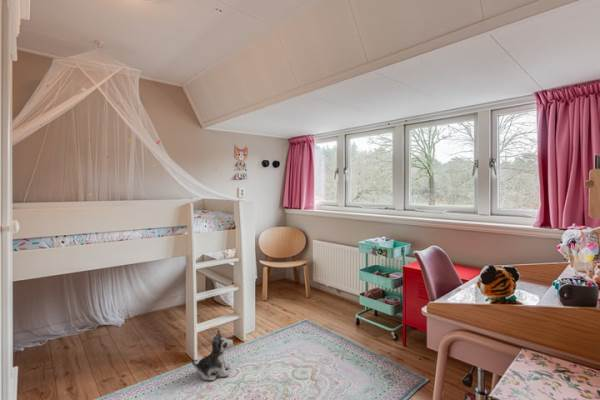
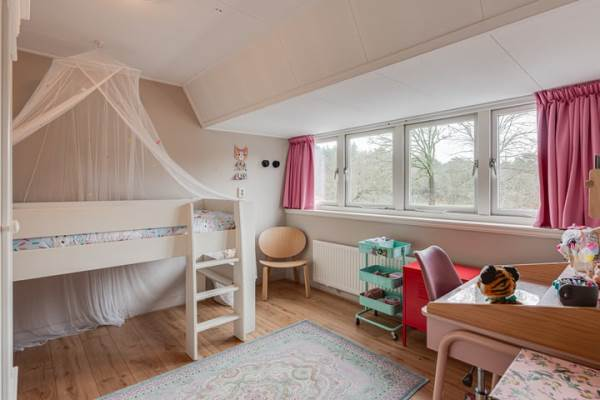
- plush toy [190,329,234,381]
